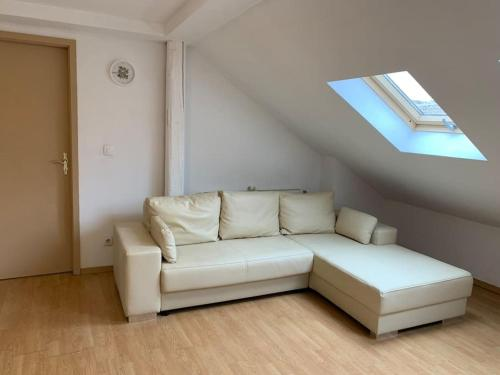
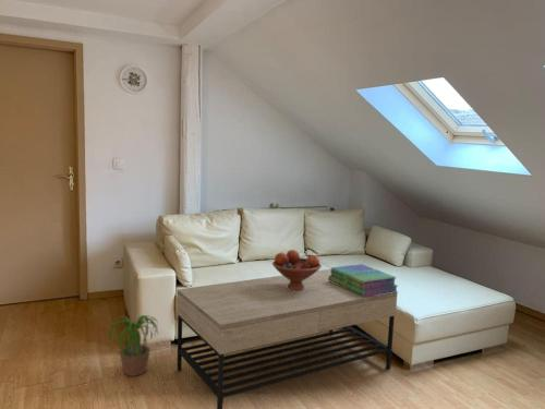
+ stack of books [328,263,399,298]
+ potted plant [99,314,165,377]
+ fruit bowl [271,249,323,291]
+ coffee table [177,268,399,409]
